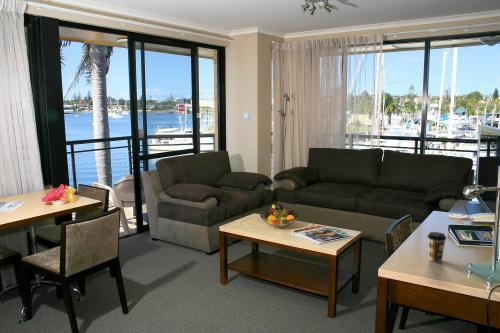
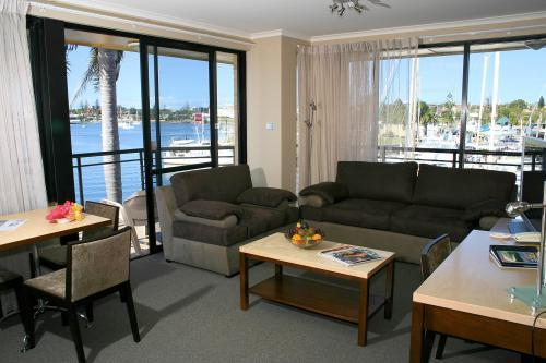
- coffee cup [426,231,447,263]
